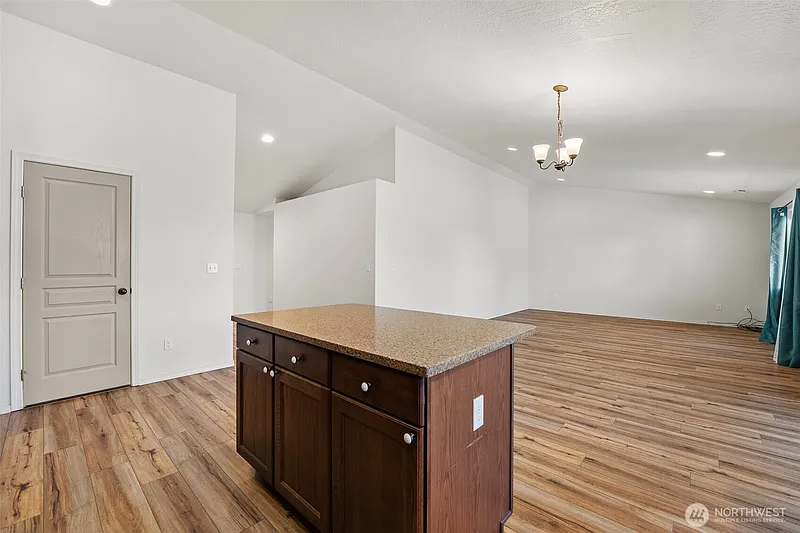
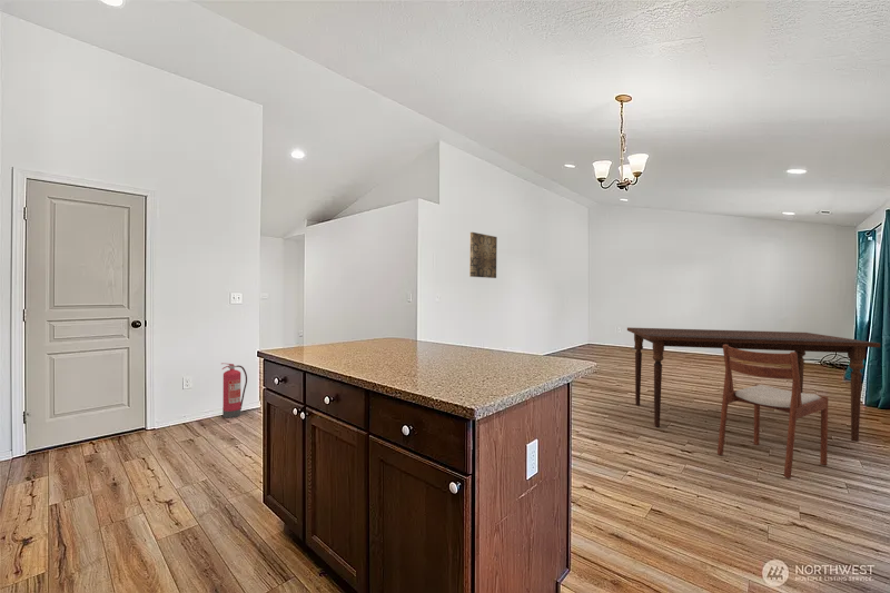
+ fire extinguisher [221,362,248,418]
+ chair [716,345,829,480]
+ wall art [468,231,498,279]
+ dining table [626,326,881,443]
